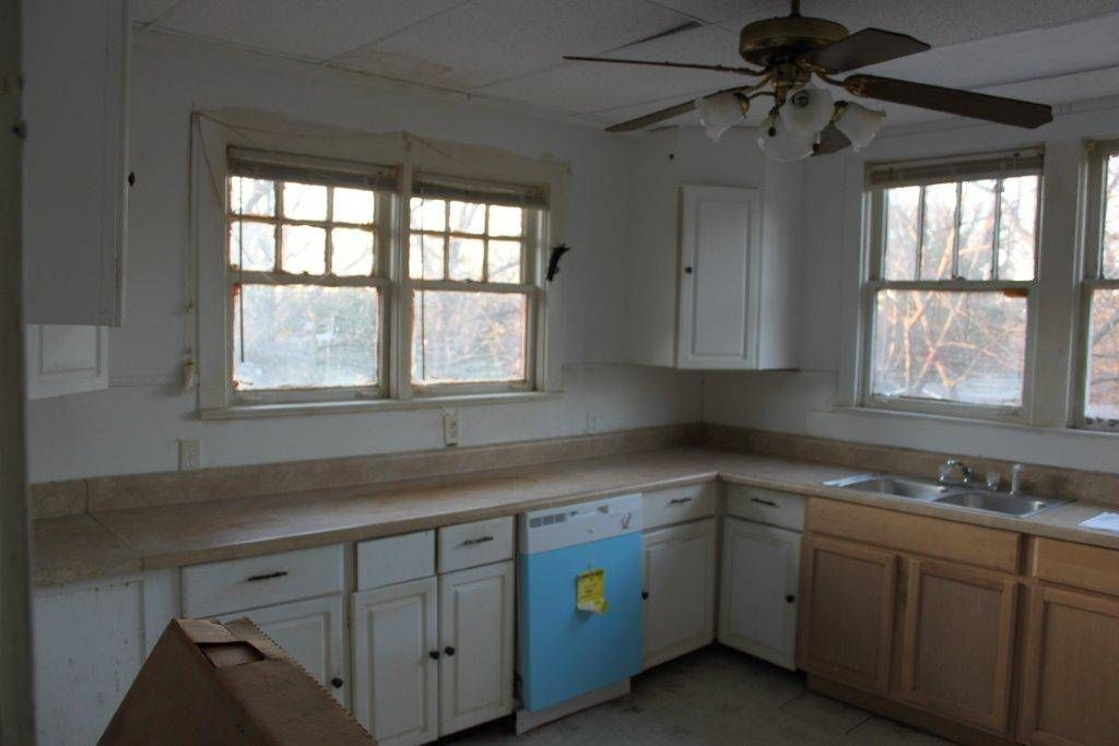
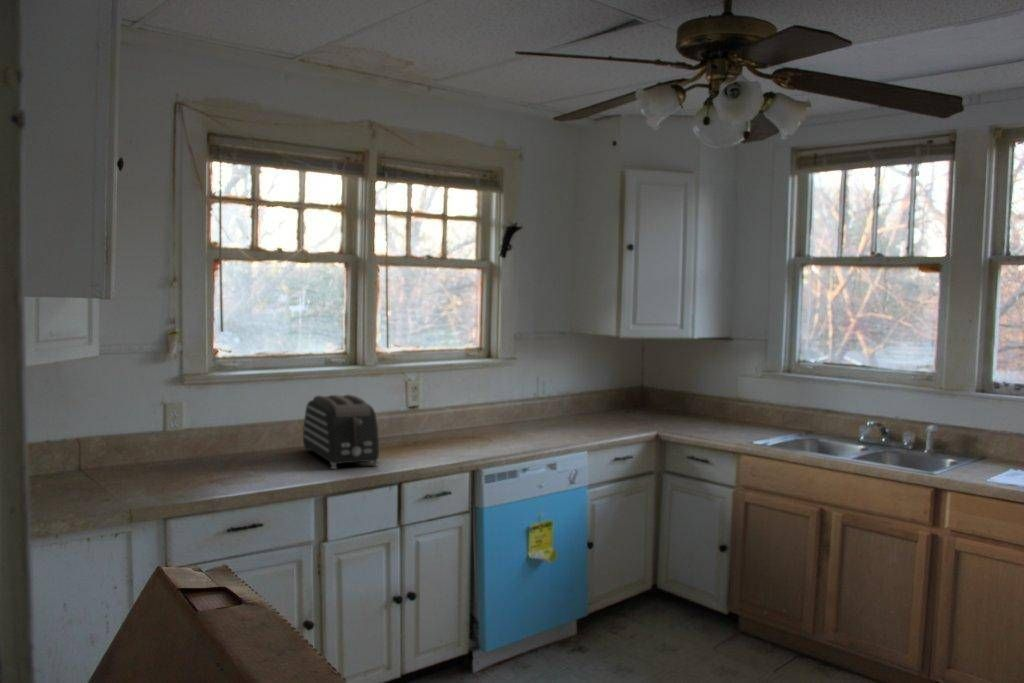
+ toaster [302,394,380,470]
